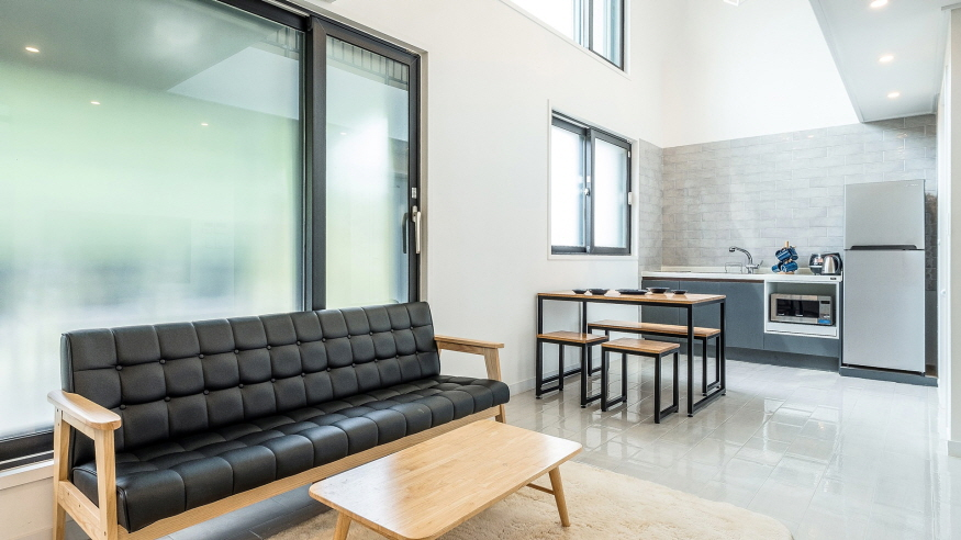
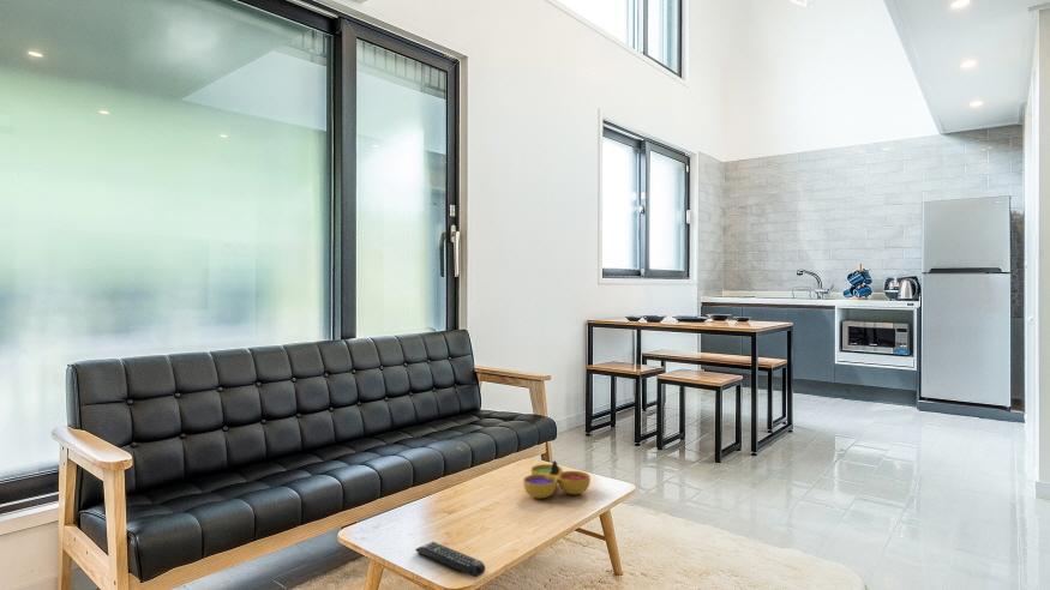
+ remote control [415,541,486,578]
+ decorative bowl [522,459,592,499]
